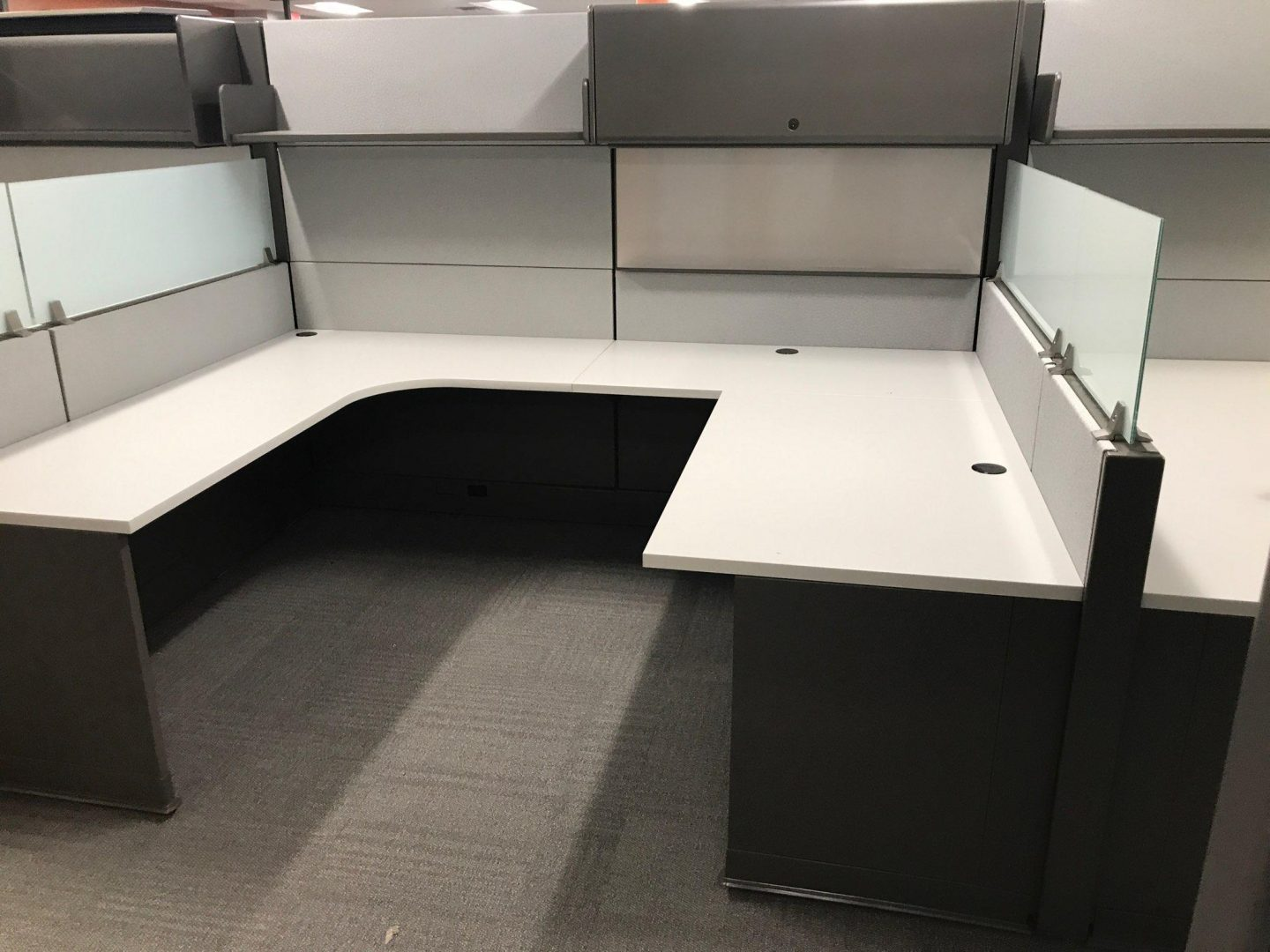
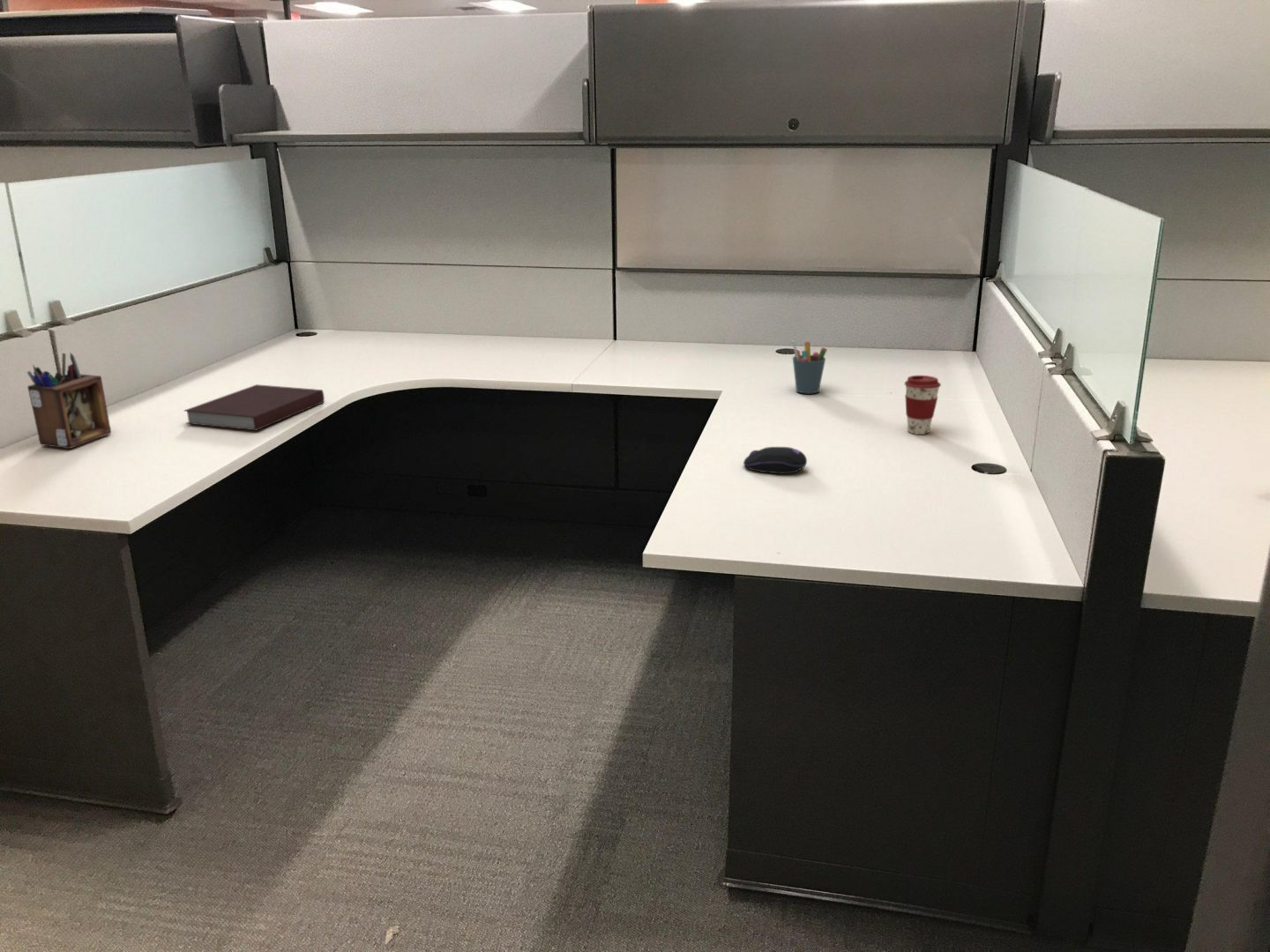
+ desk organizer [26,352,112,450]
+ pen holder [791,340,828,395]
+ computer mouse [743,446,808,474]
+ notebook [183,383,325,431]
+ coffee cup [904,375,942,435]
